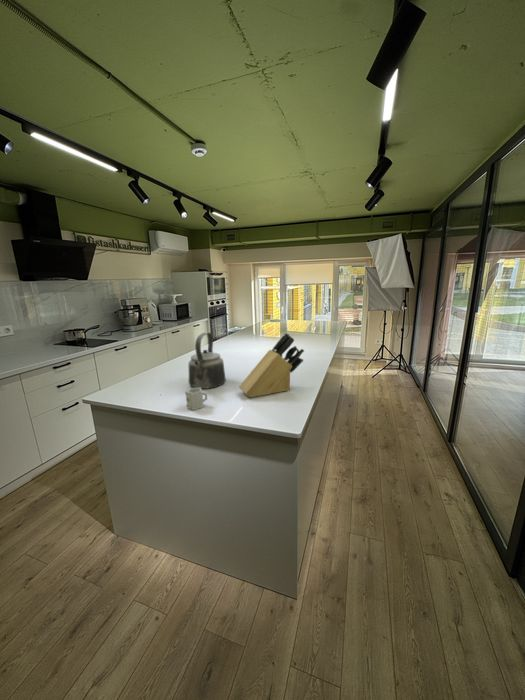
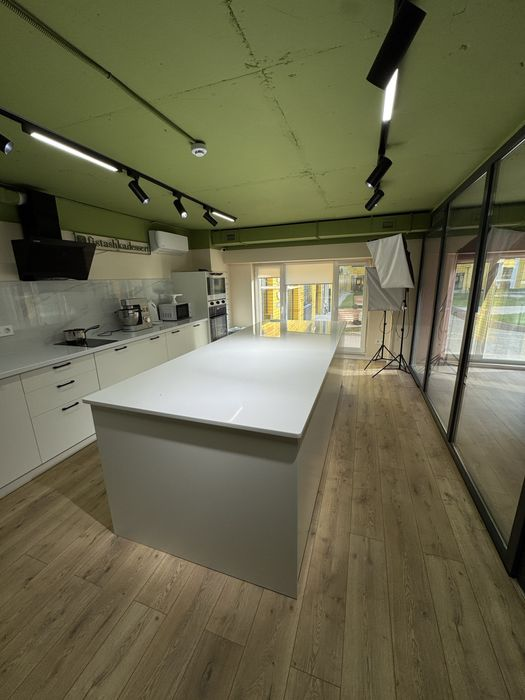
- knife block [238,332,305,398]
- kettle [187,332,227,390]
- cup [185,387,208,411]
